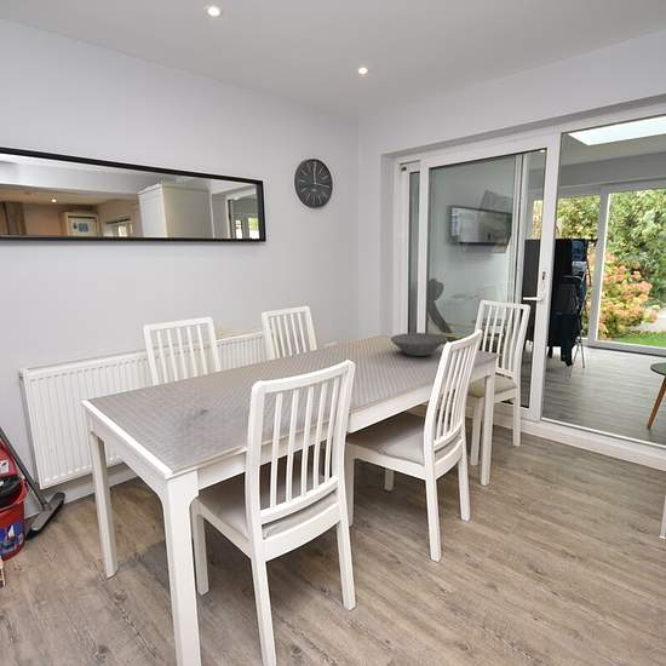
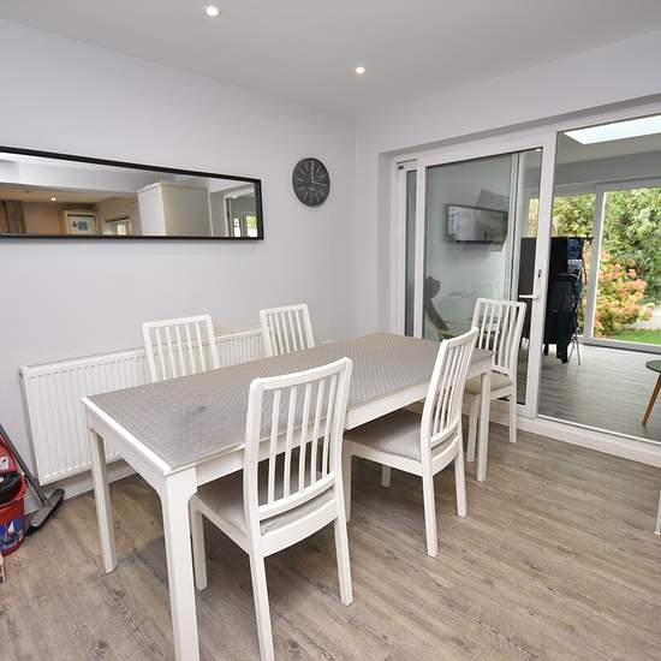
- bowl [390,332,449,357]
